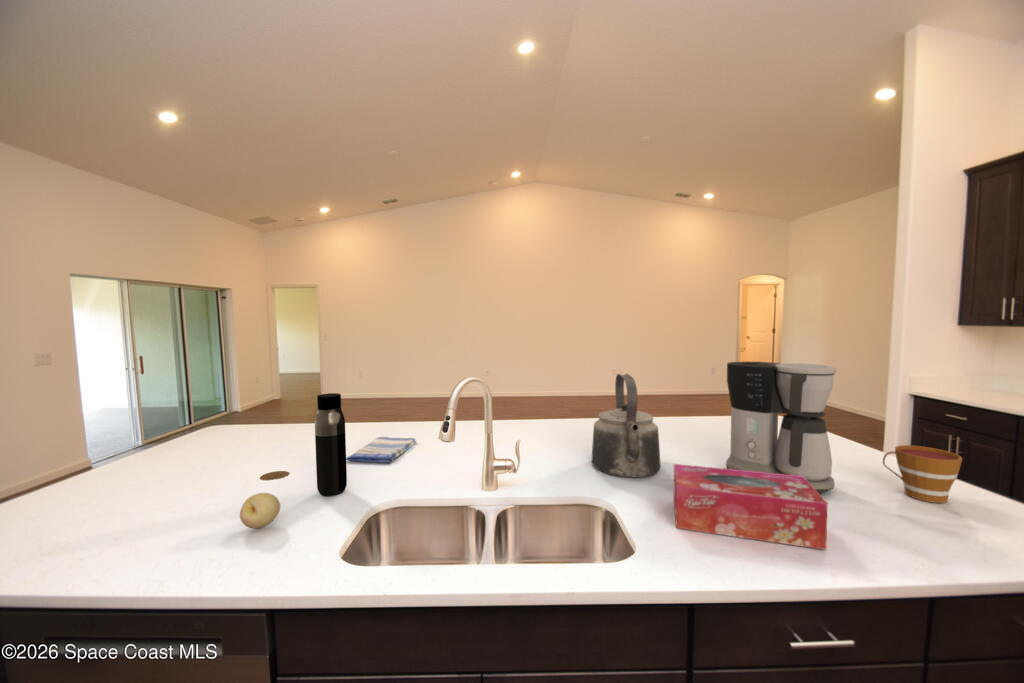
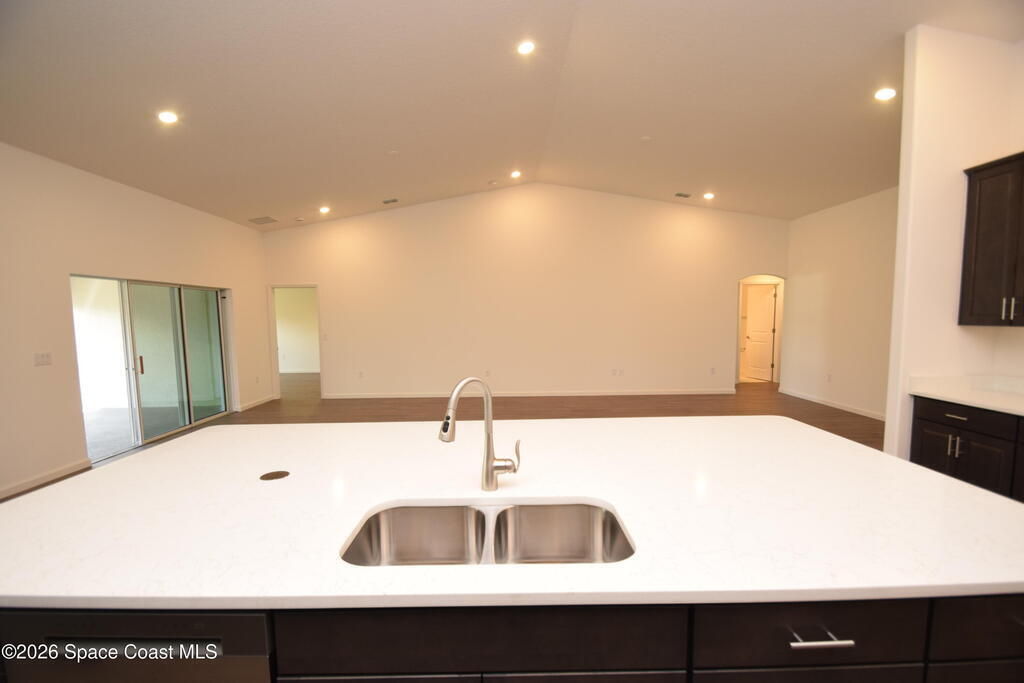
- tissue box [673,463,829,551]
- coffee maker [725,360,837,496]
- fruit [239,492,281,529]
- kettle [590,373,662,478]
- cup [882,444,963,504]
- dish towel [346,436,417,464]
- water bottle [314,392,348,497]
